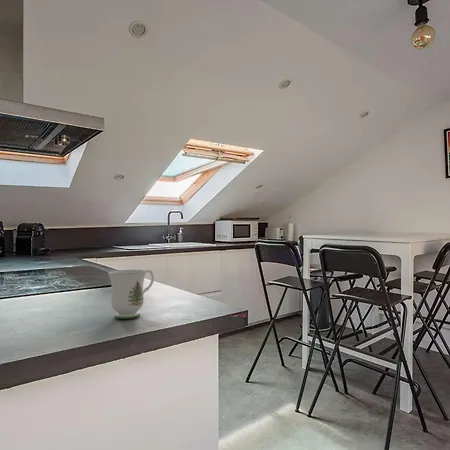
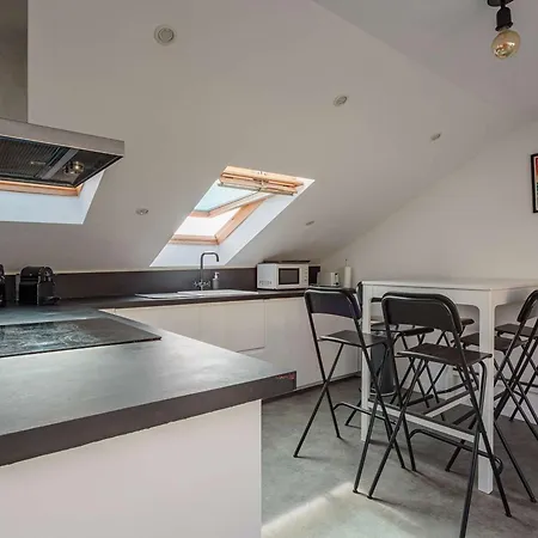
- mug [107,269,155,320]
